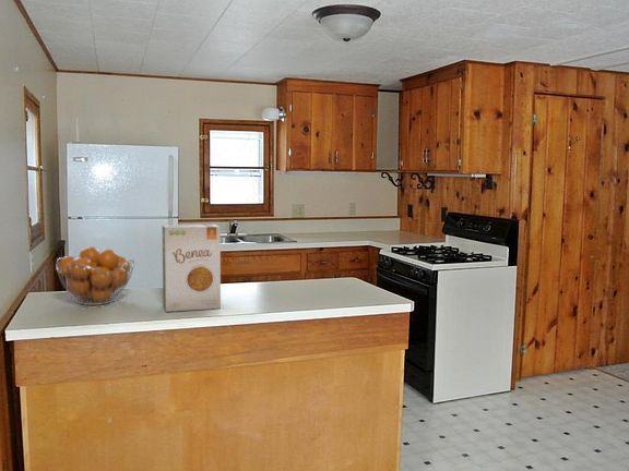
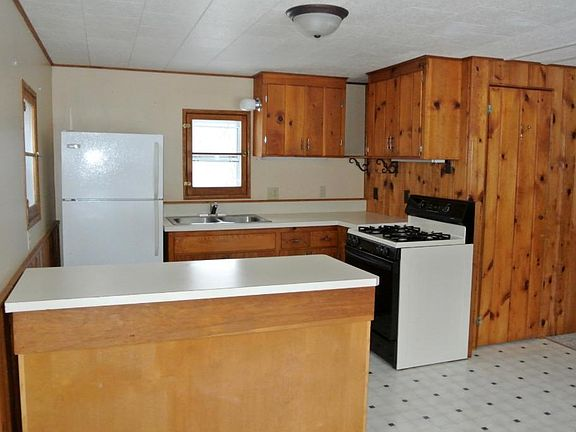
- food box [162,224,222,313]
- fruit basket [55,245,135,306]
